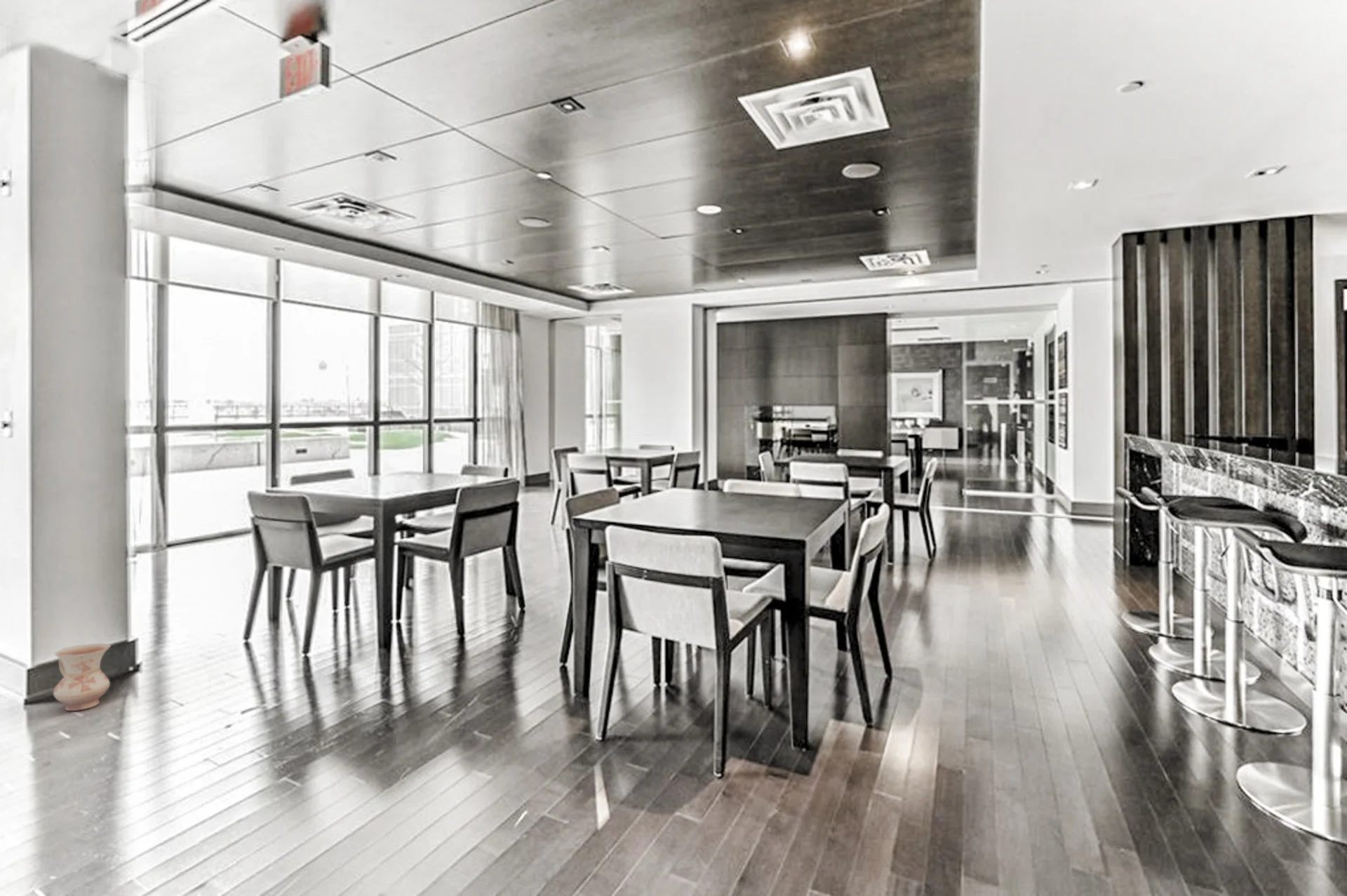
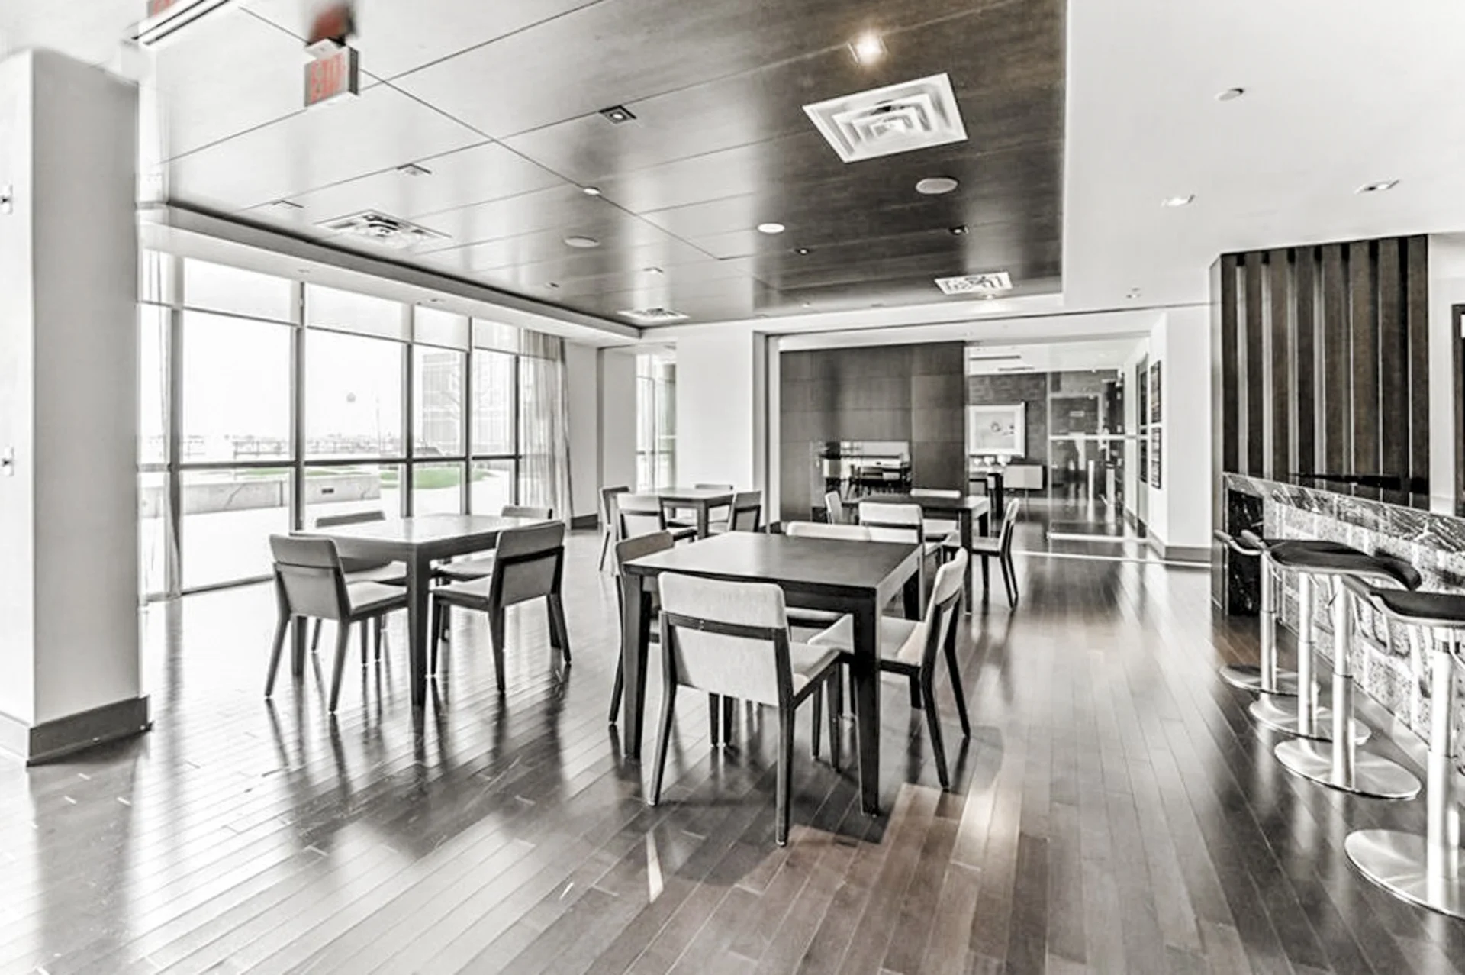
- ceramic jug [53,643,112,711]
